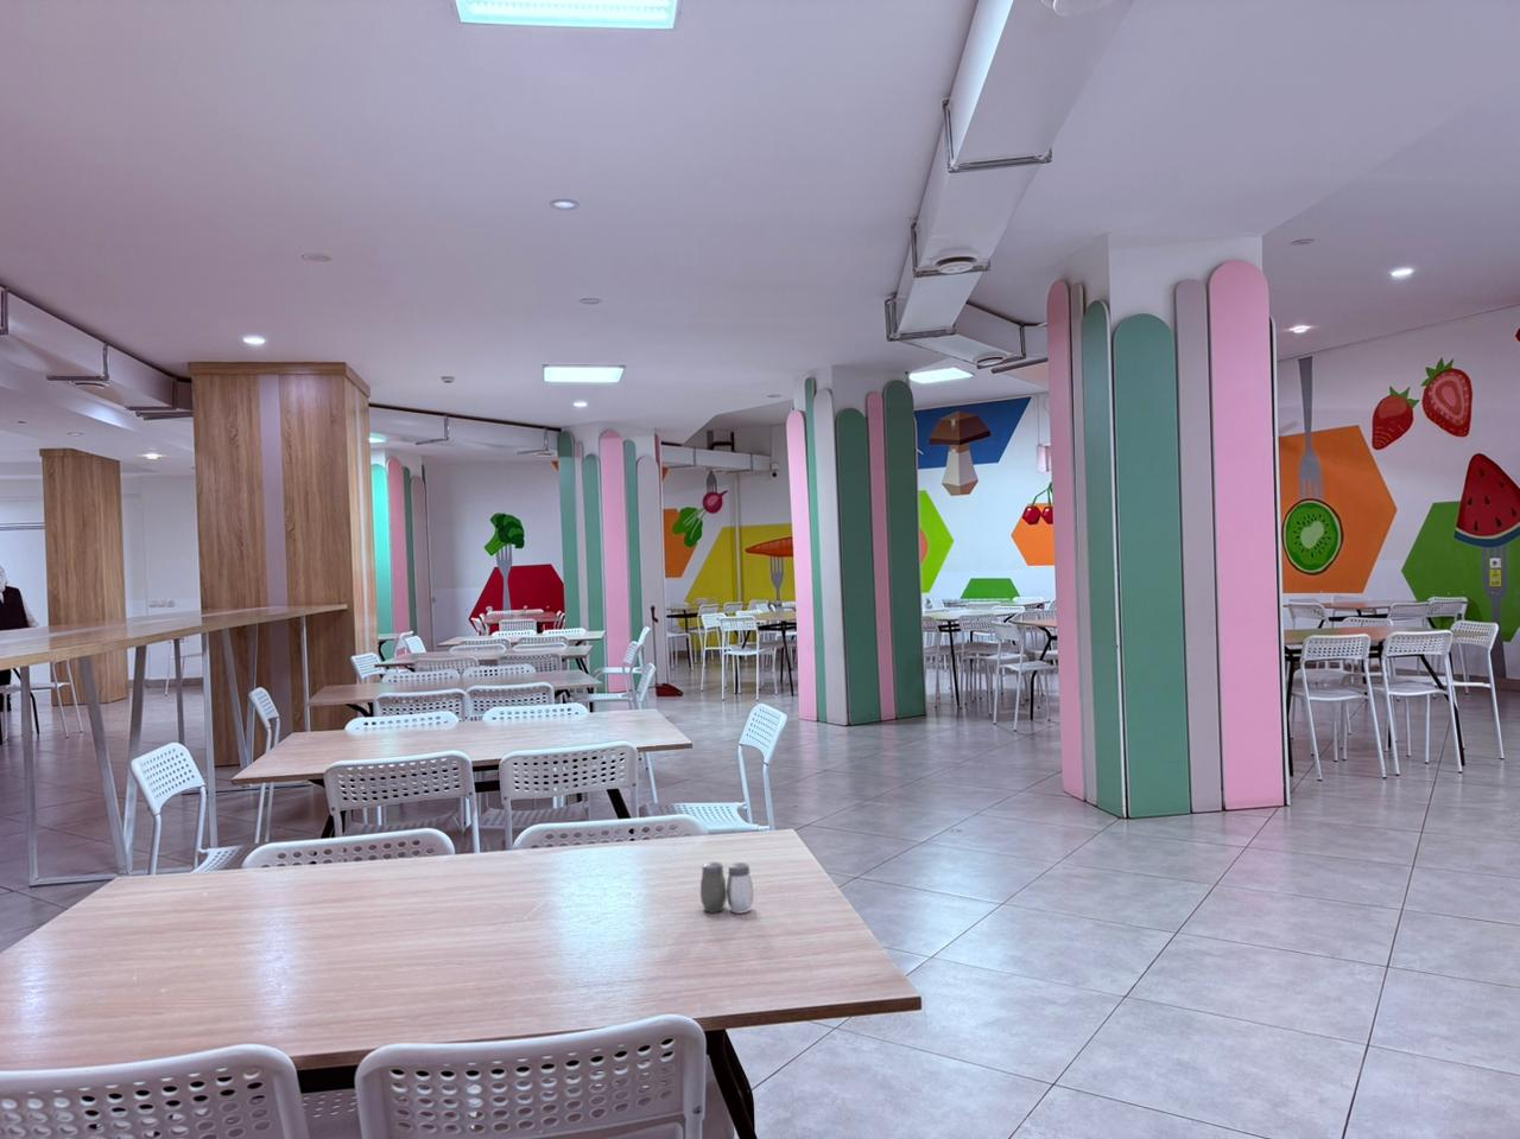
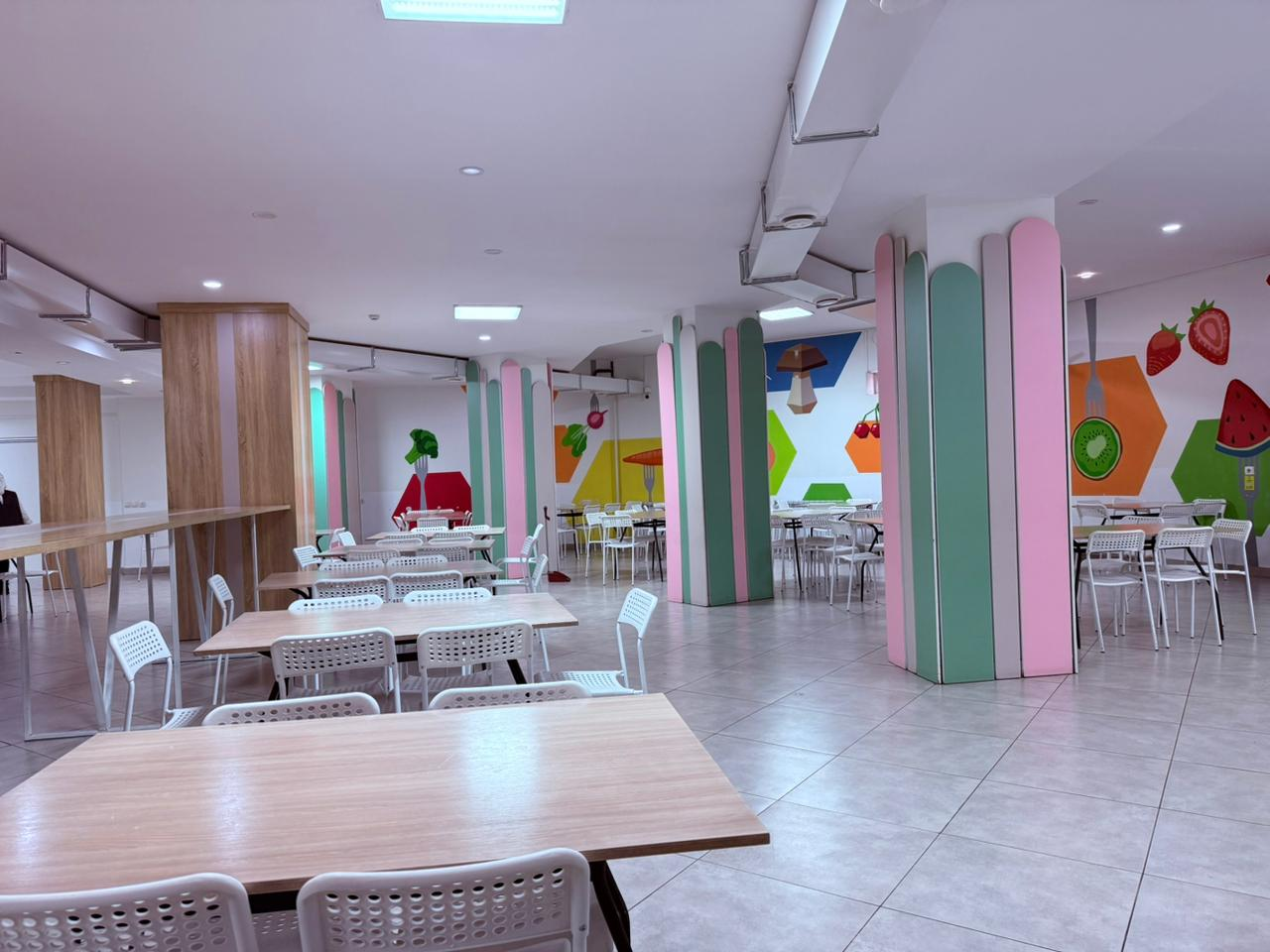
- salt and pepper shaker [699,861,754,914]
